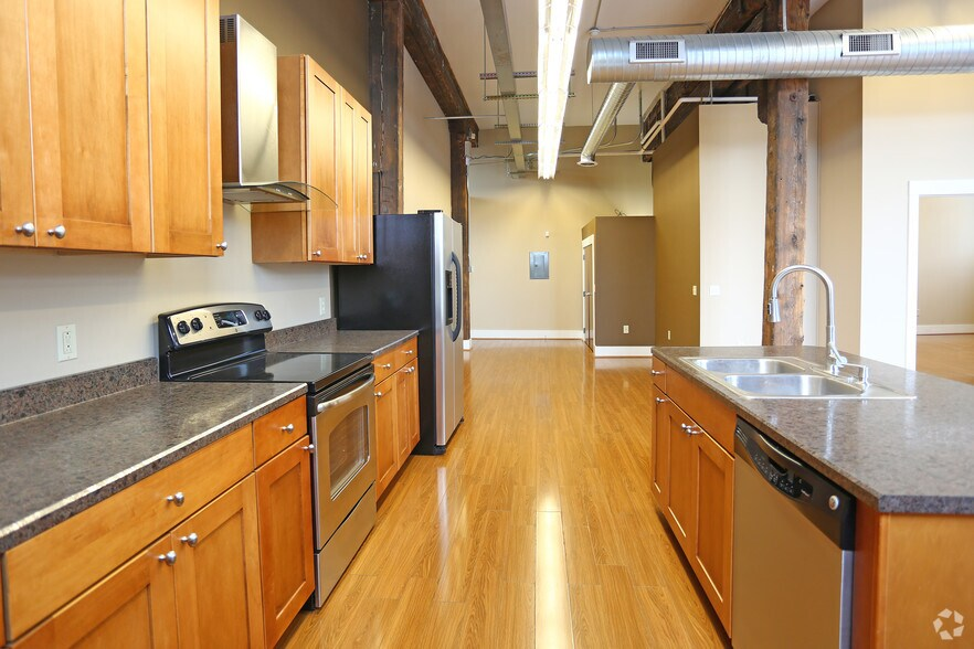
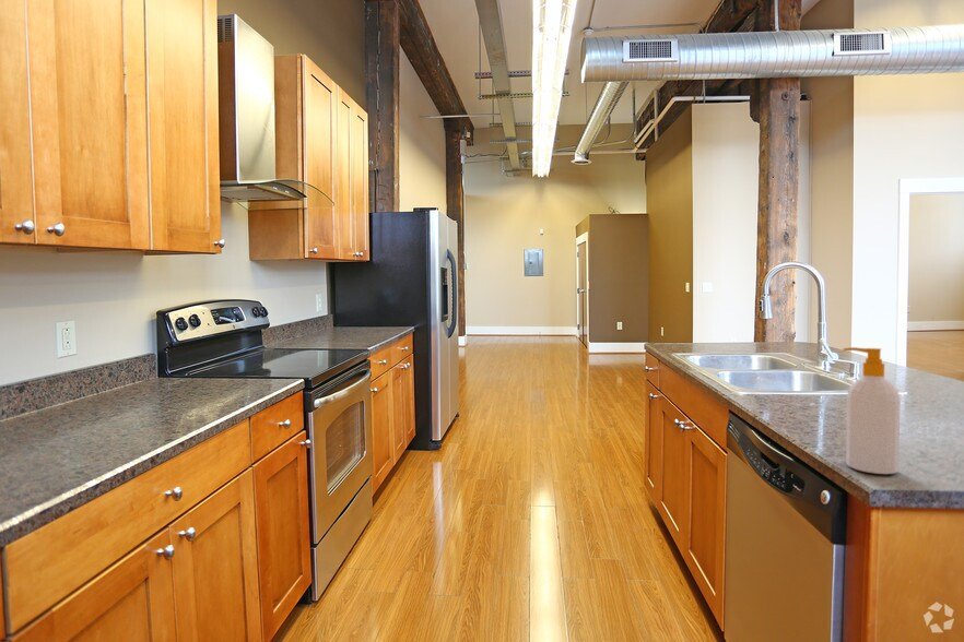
+ soap bottle [842,346,902,475]
